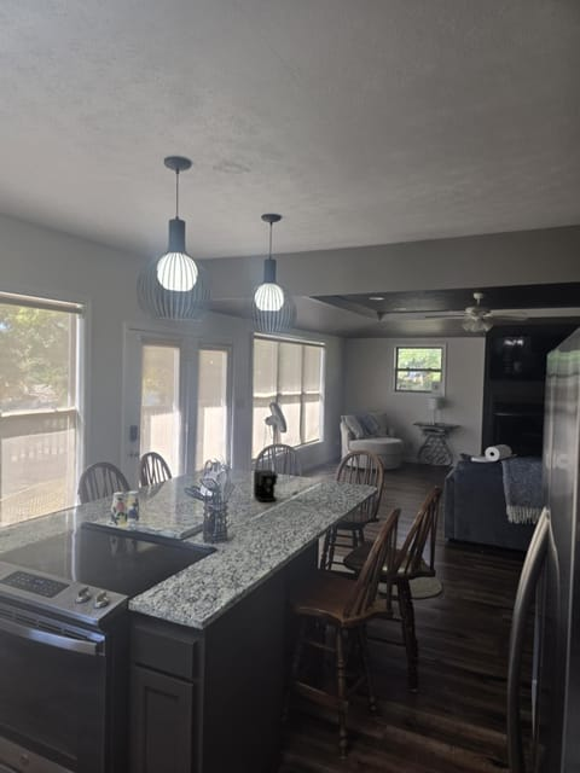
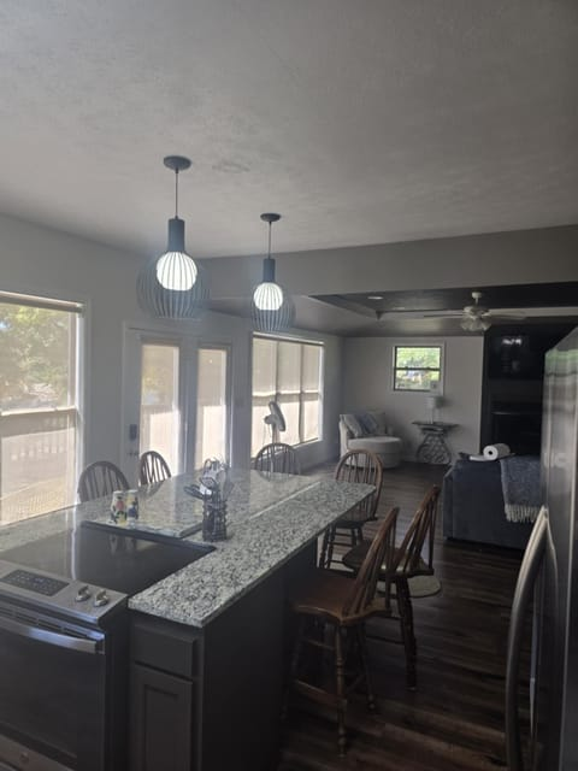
- coffee maker [253,469,298,502]
